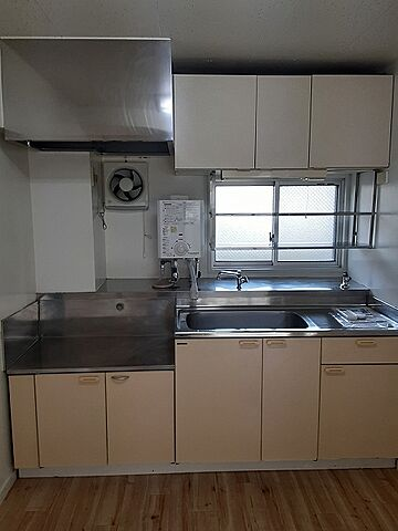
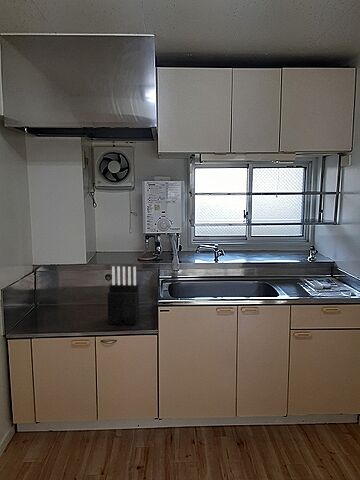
+ knife block [107,265,140,326]
